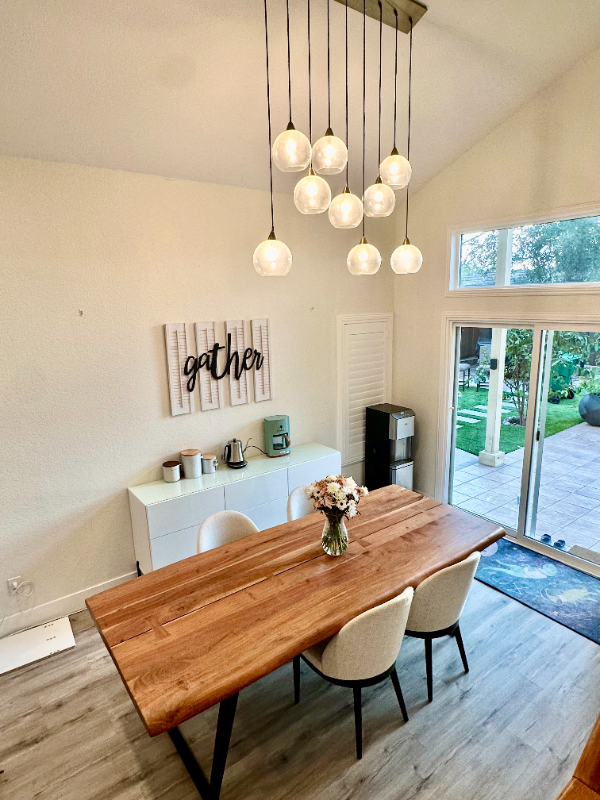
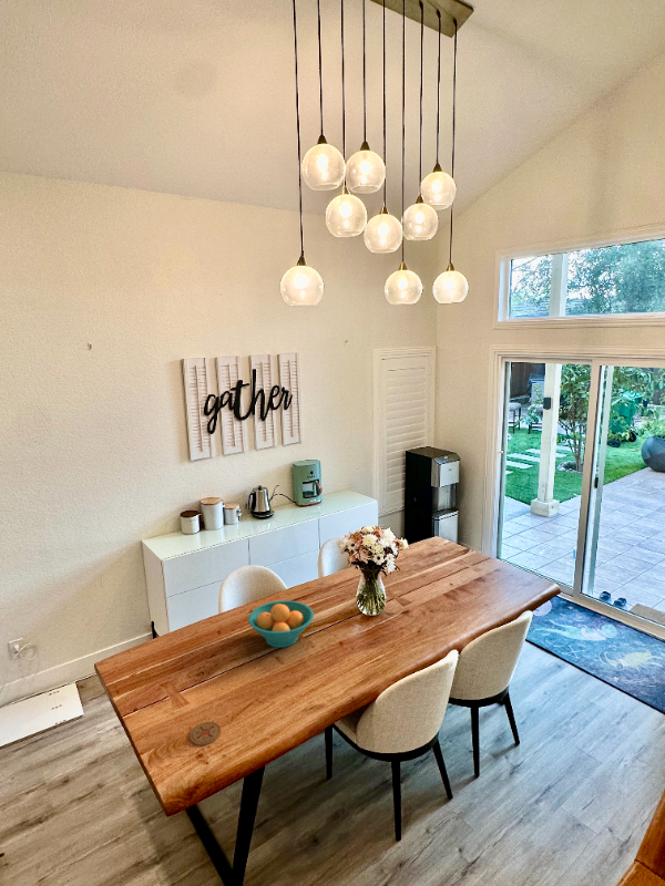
+ coaster [188,721,222,746]
+ fruit bowl [247,599,315,649]
